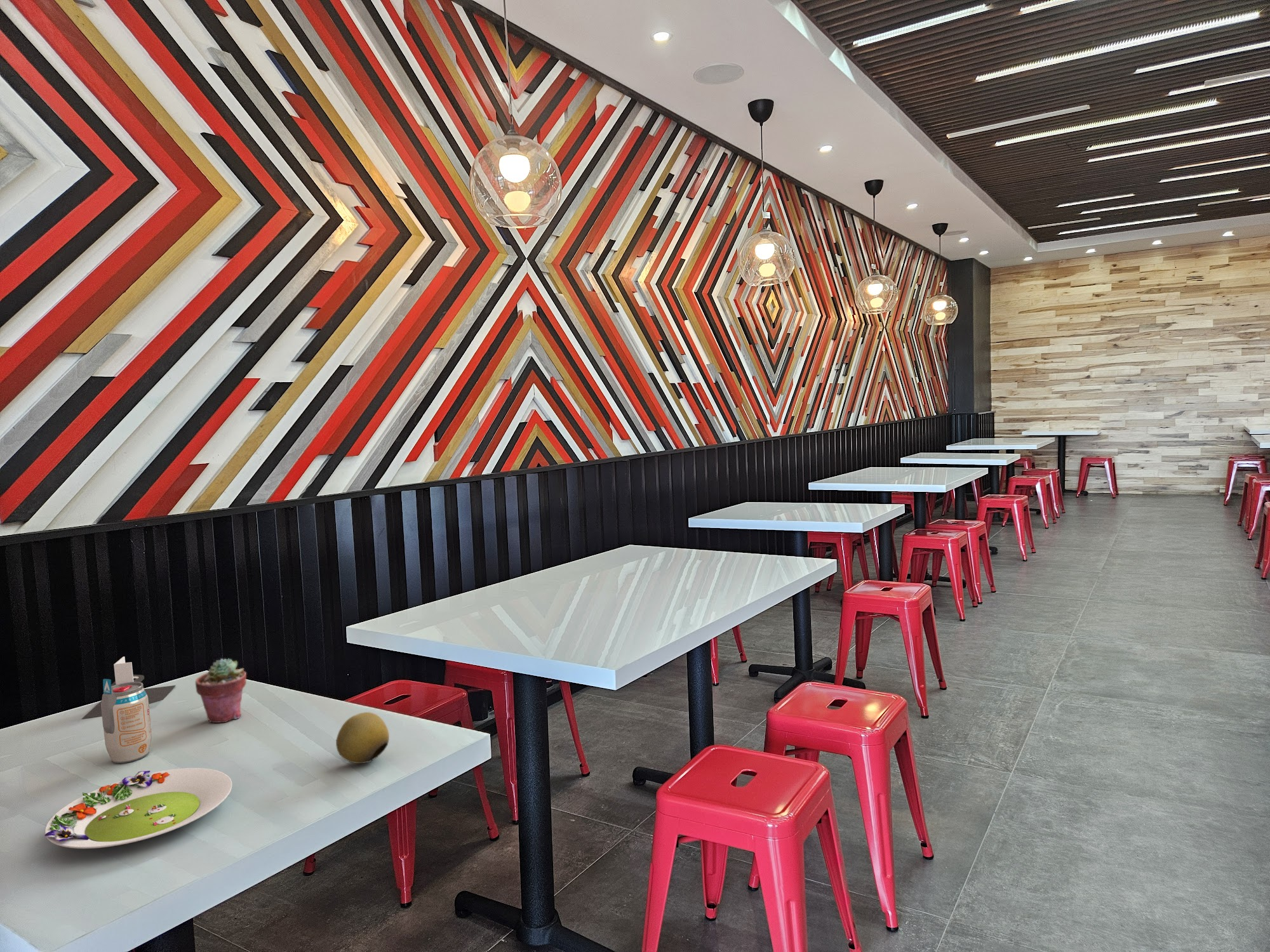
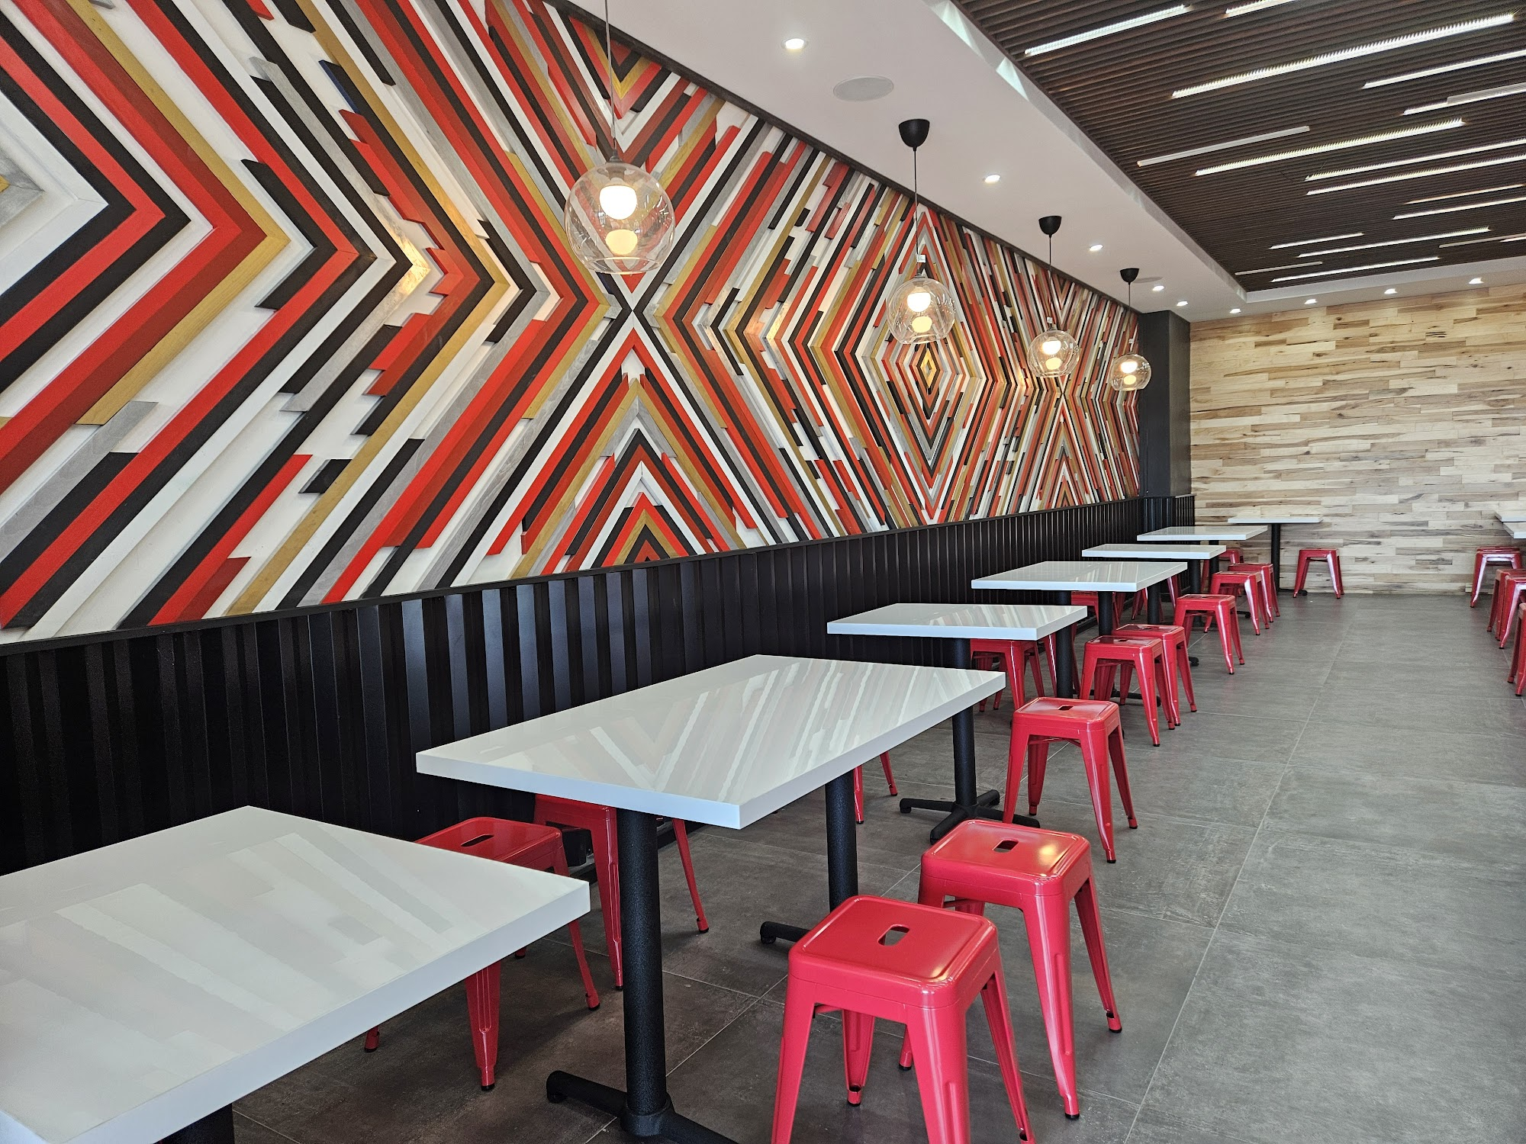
- potted succulent [195,658,247,724]
- salad plate [44,767,232,849]
- fruit [335,711,390,764]
- beverage can [101,678,152,764]
- napkin holder [82,656,176,719]
